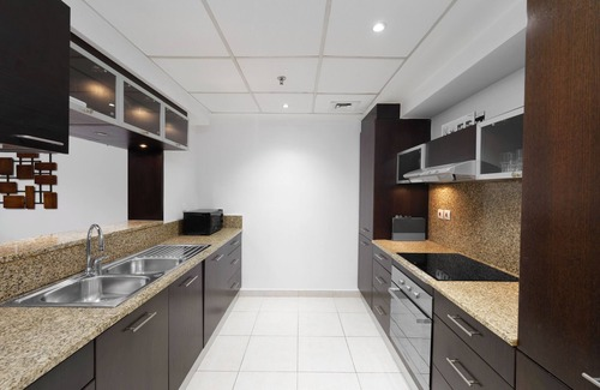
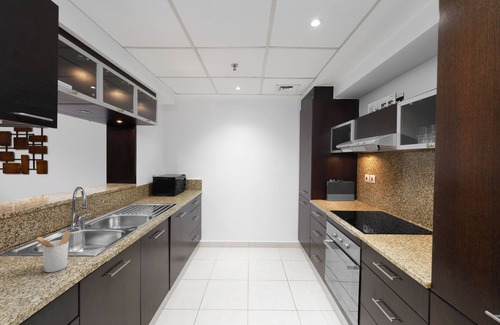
+ utensil holder [33,231,72,273]
